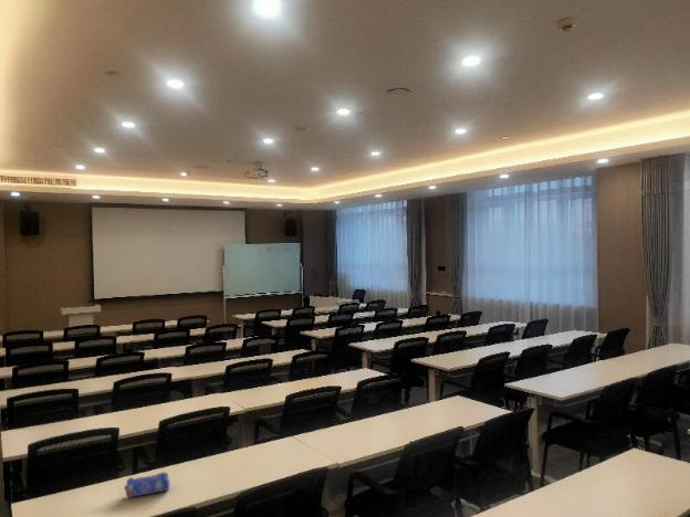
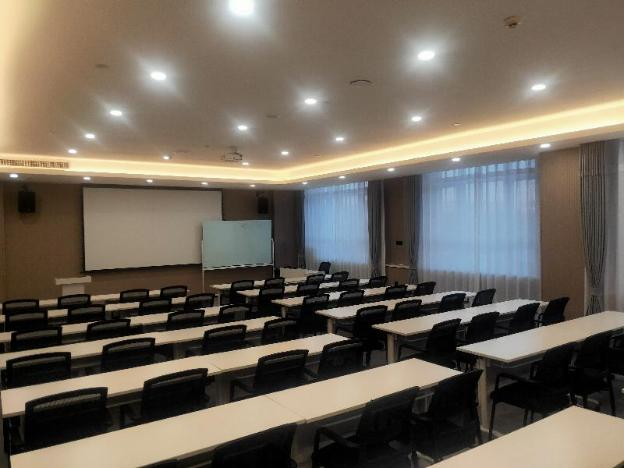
- pencil case [123,471,171,498]
